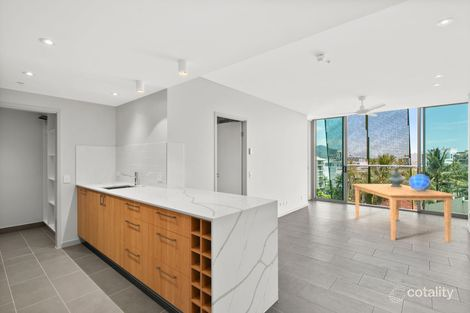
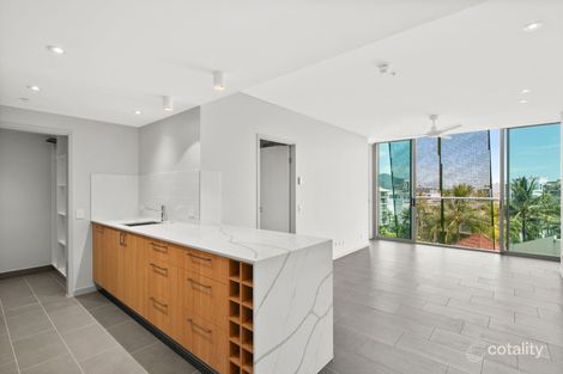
- decorative urn [387,165,408,187]
- decorative globe [408,173,432,192]
- dining table [351,183,458,243]
